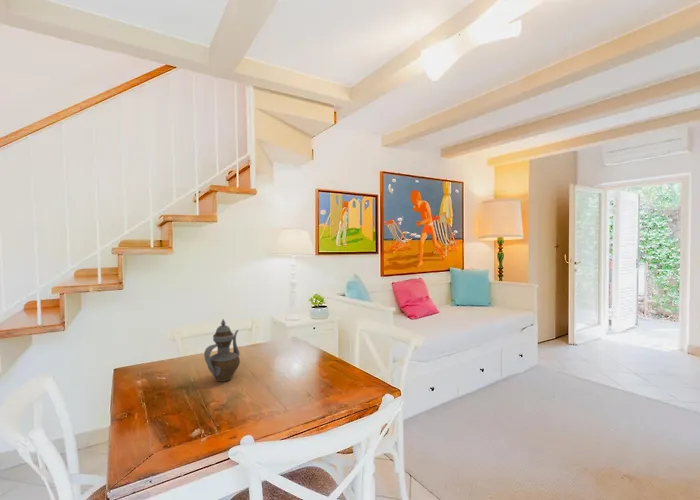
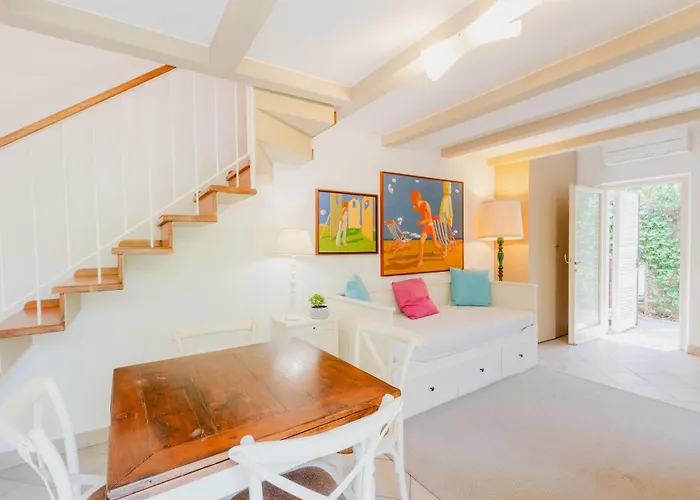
- teapot [203,318,241,383]
